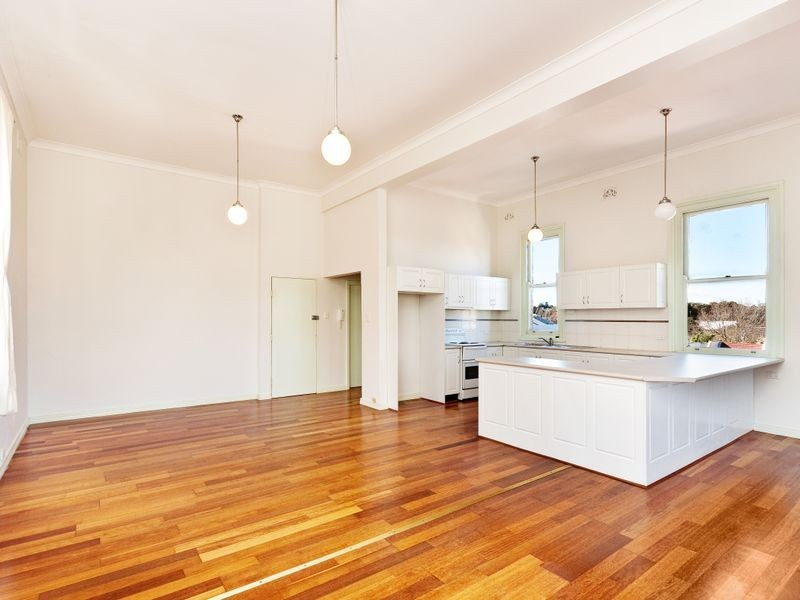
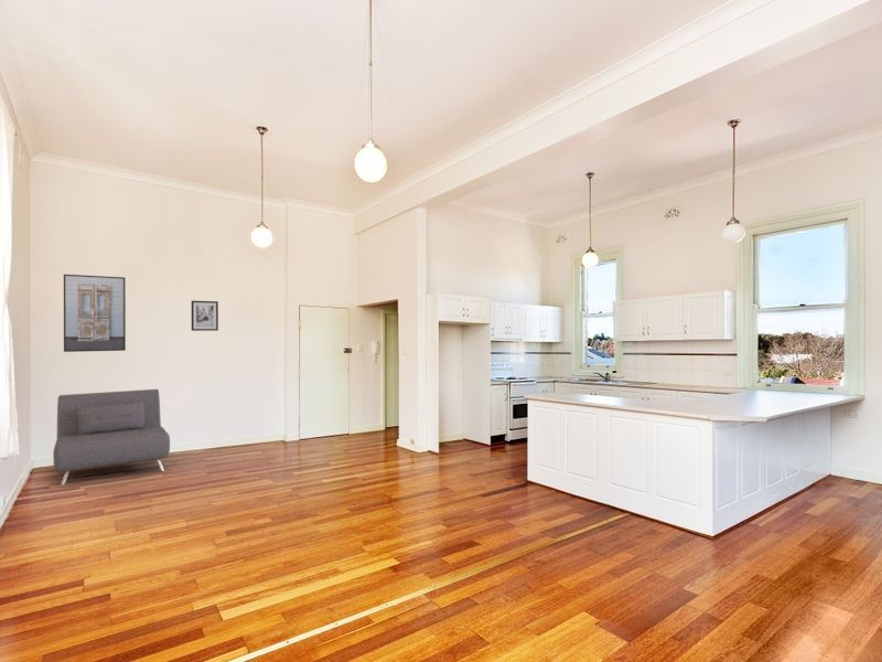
+ sofa [52,388,171,485]
+ wall art [191,300,219,332]
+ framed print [63,274,127,353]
